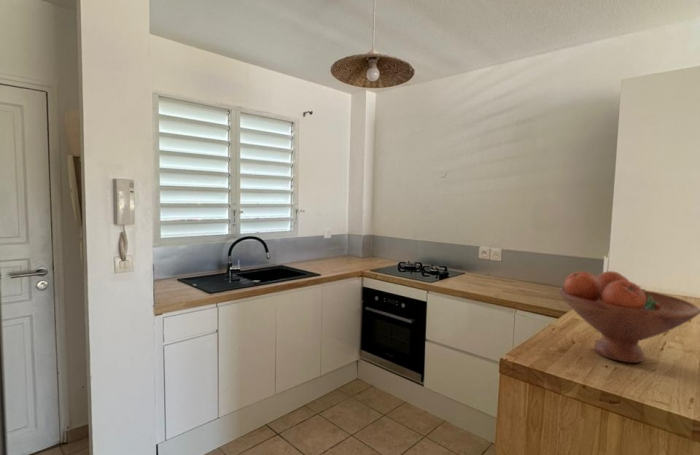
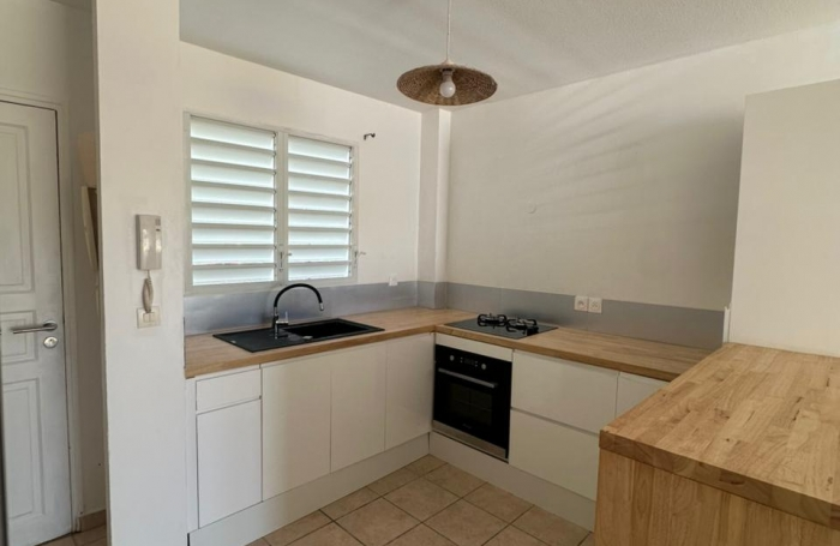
- fruit bowl [557,270,700,364]
